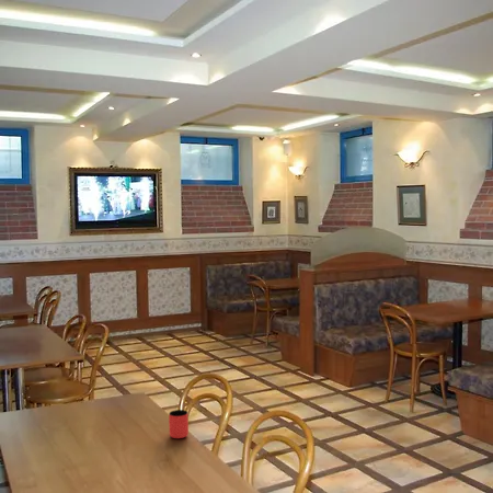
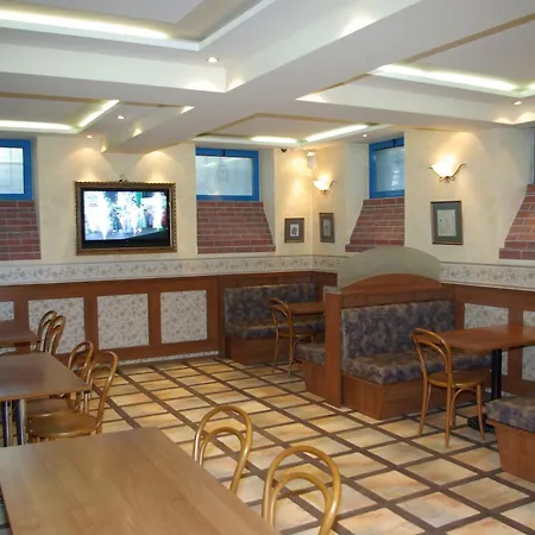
- cup [168,409,190,439]
